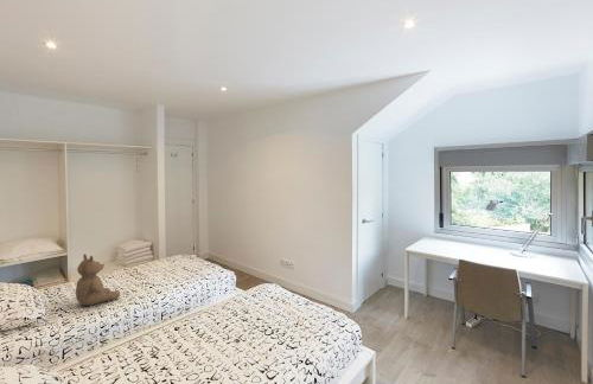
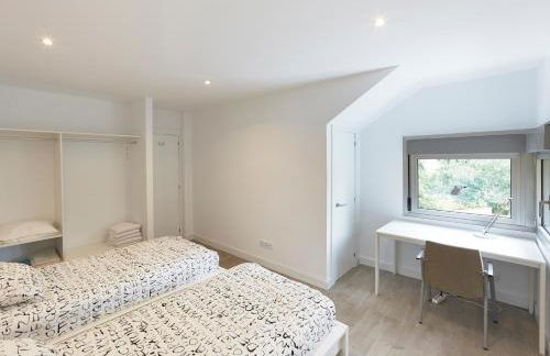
- teddy bear [75,252,121,307]
